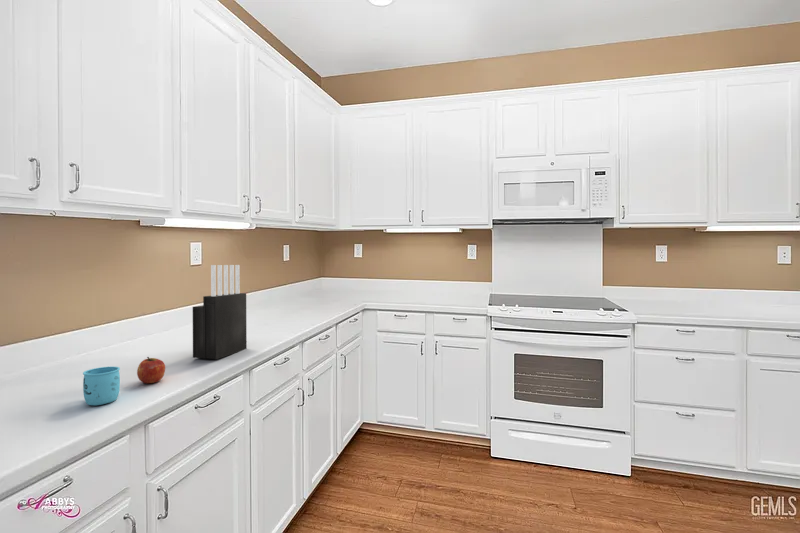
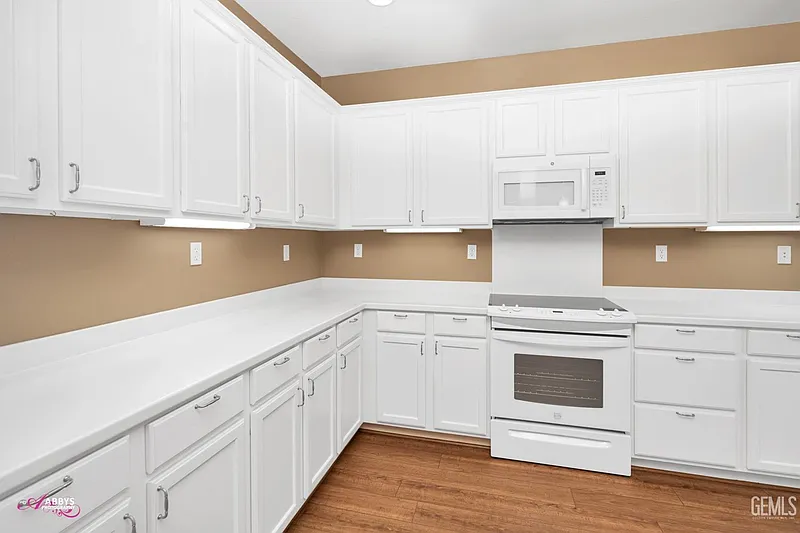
- apple [136,356,166,384]
- mug [82,366,121,406]
- knife block [192,264,248,360]
